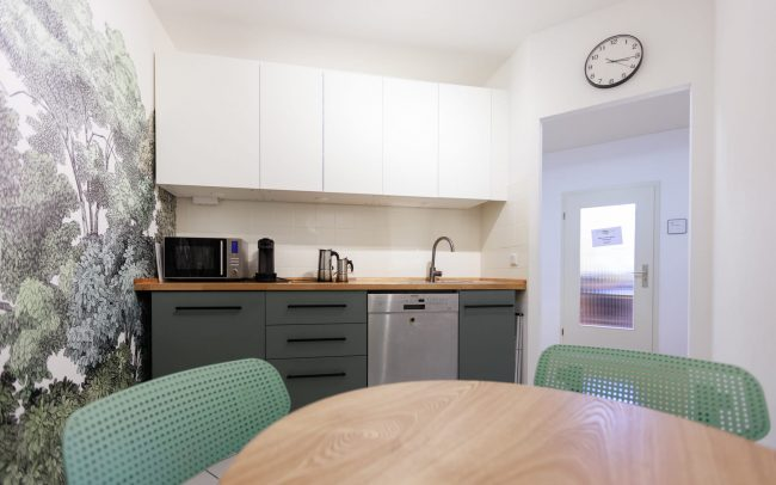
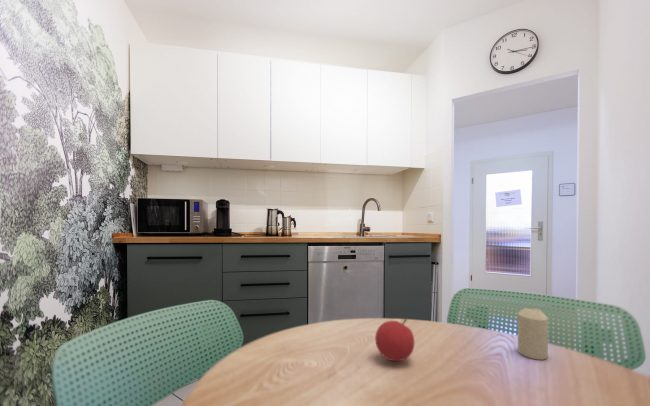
+ candle [517,307,549,361]
+ fruit [374,317,415,362]
